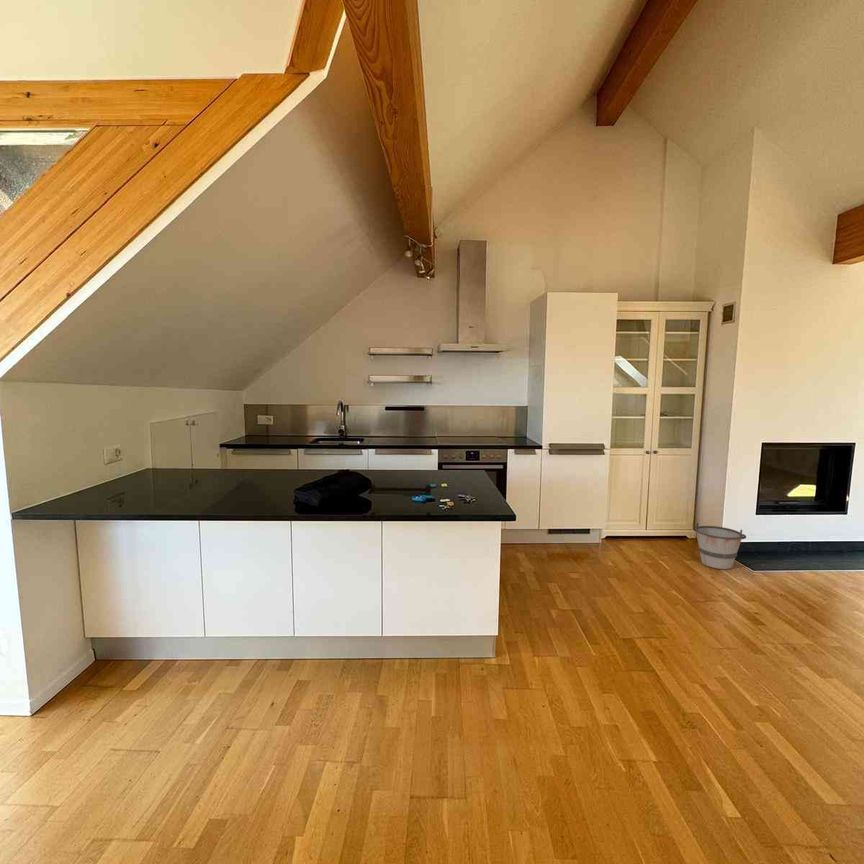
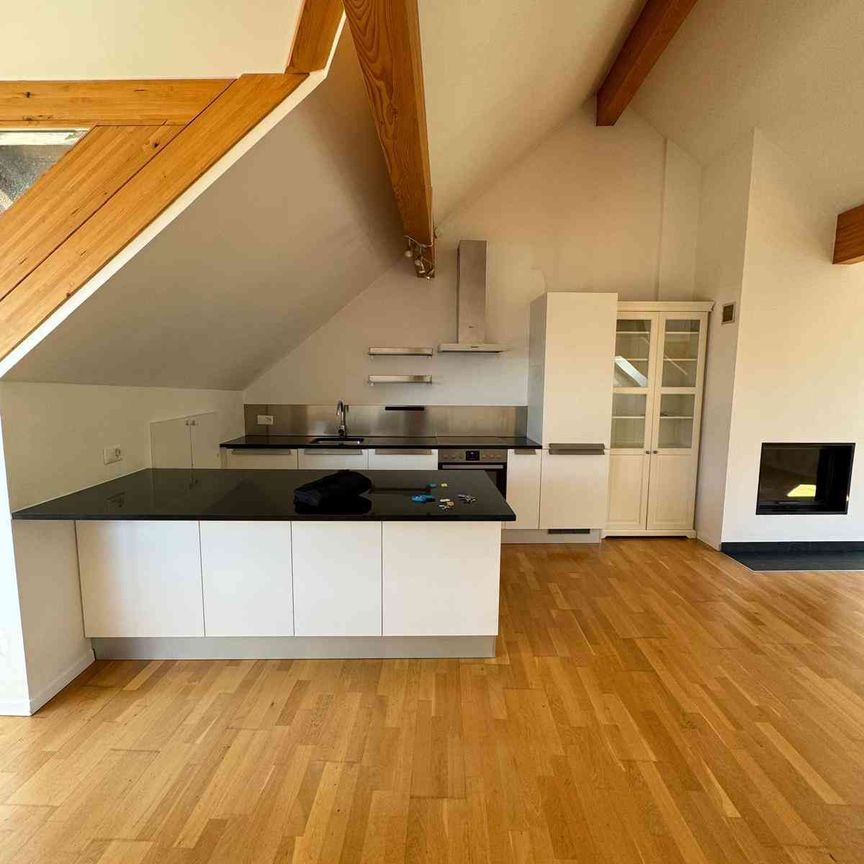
- bucket [692,522,747,570]
